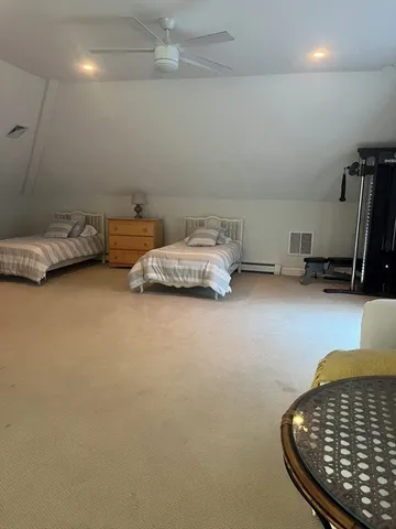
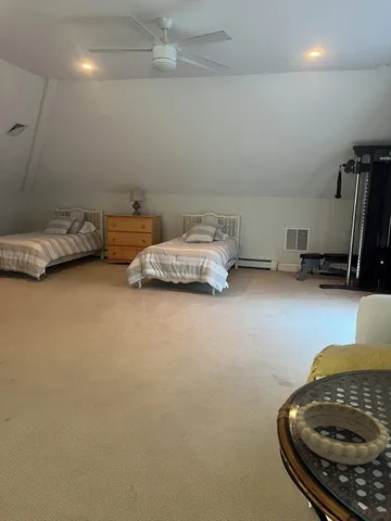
+ decorative bowl [293,401,390,466]
